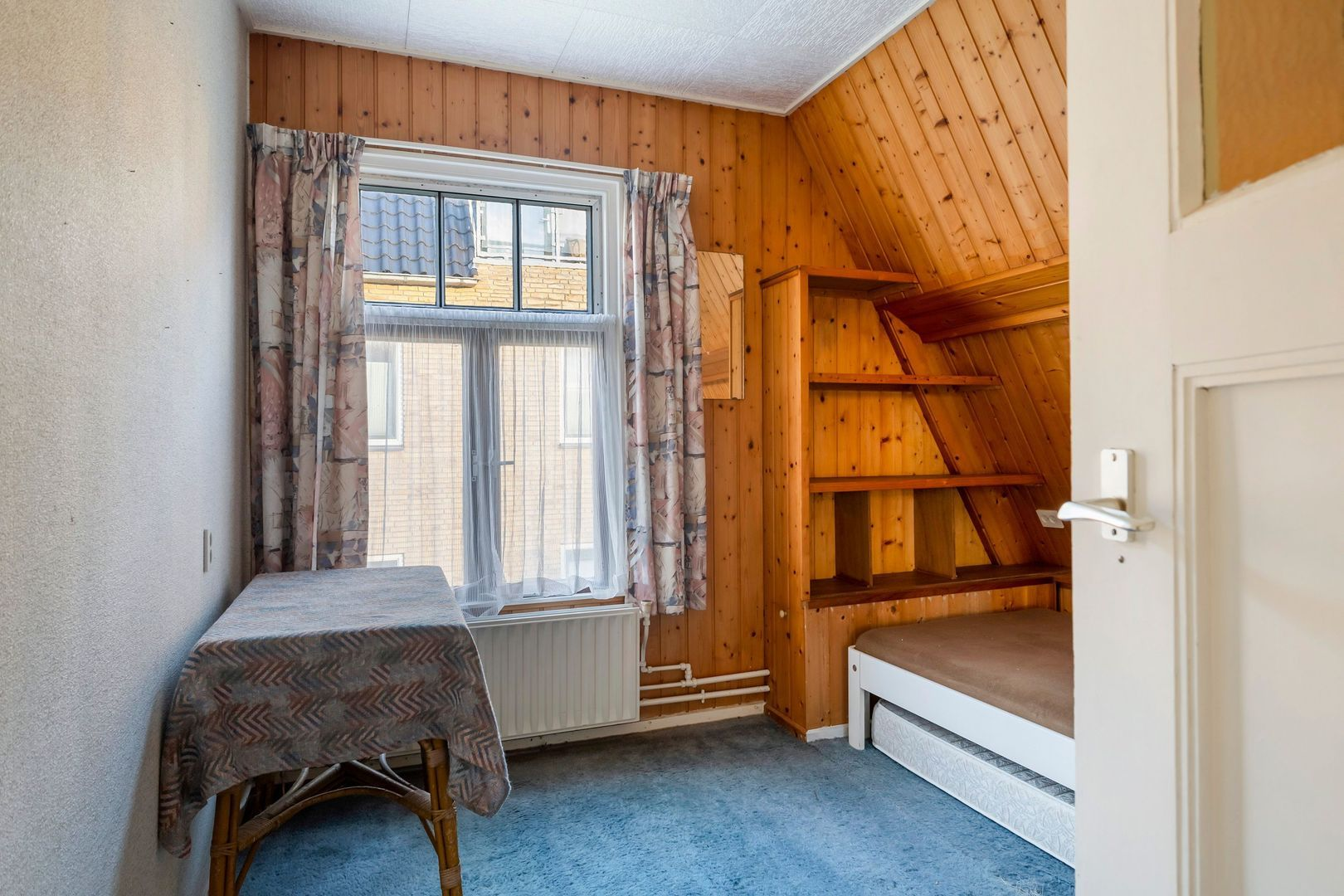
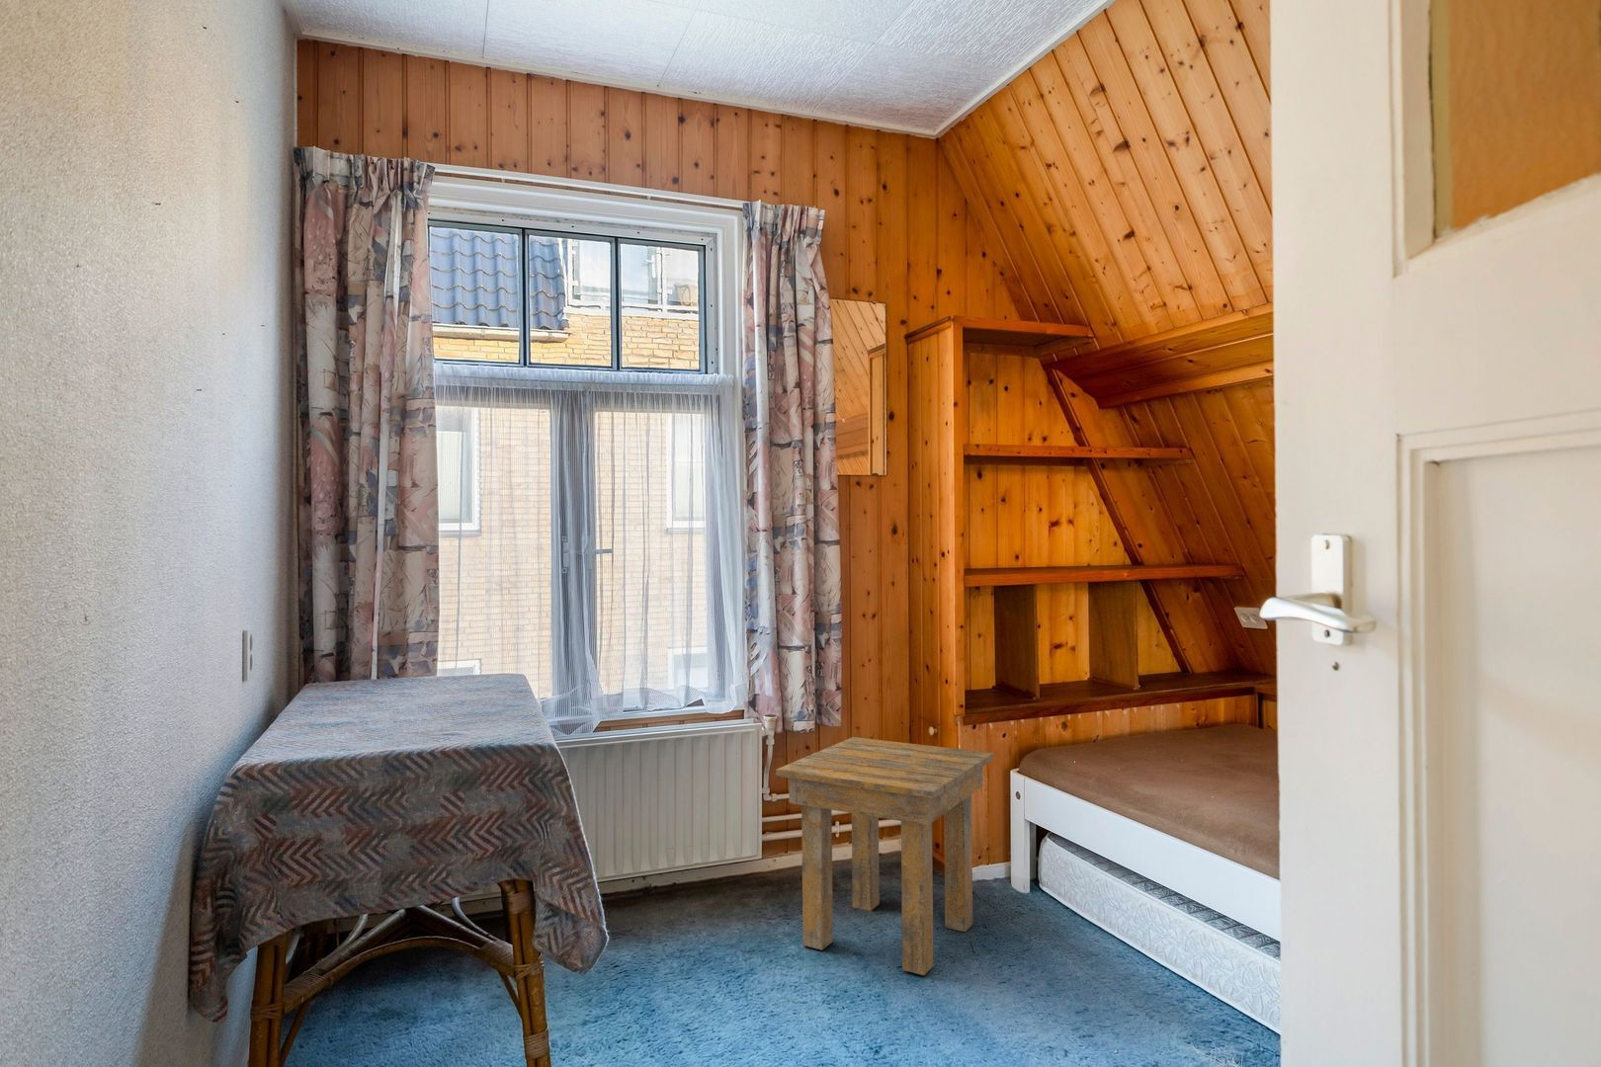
+ side table [774,736,995,976]
